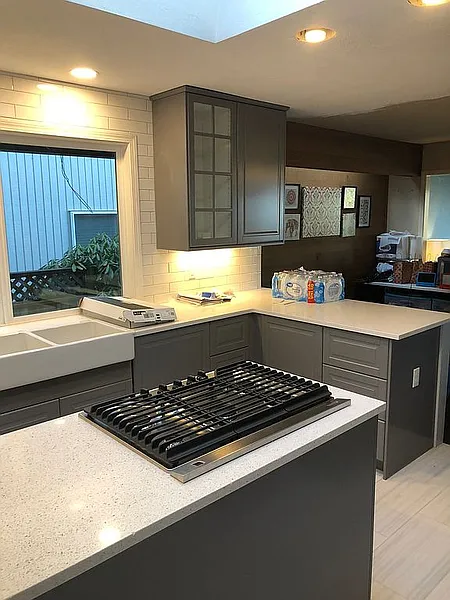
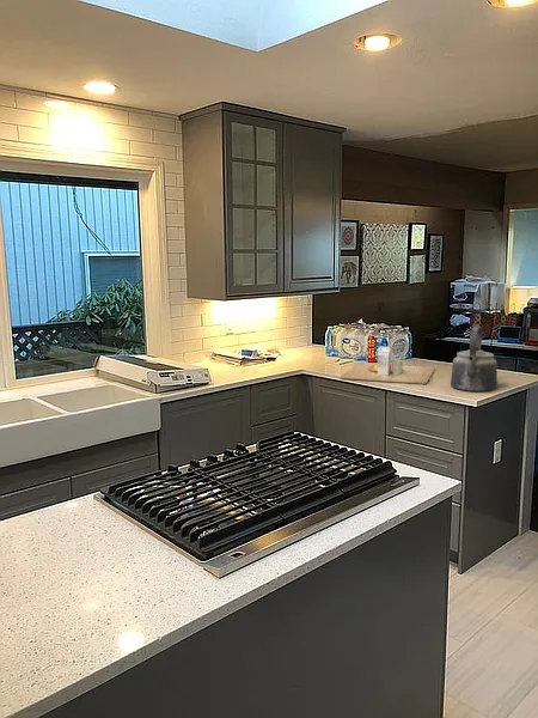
+ cutting board [340,345,435,385]
+ kettle [450,325,499,393]
